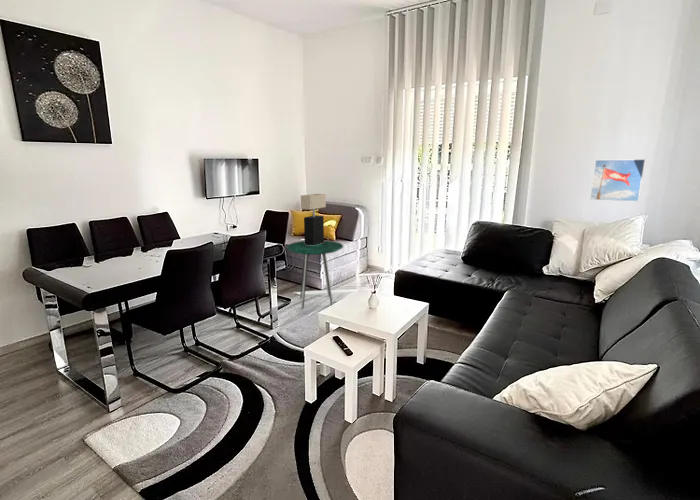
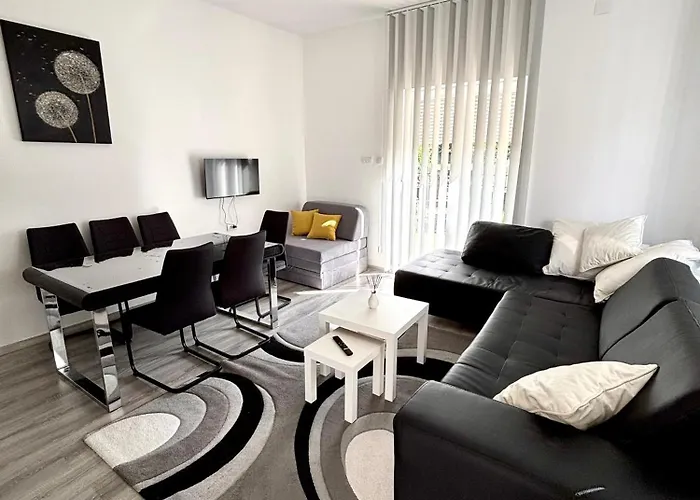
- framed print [589,158,646,203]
- table lamp [300,193,327,245]
- side table [285,239,344,309]
